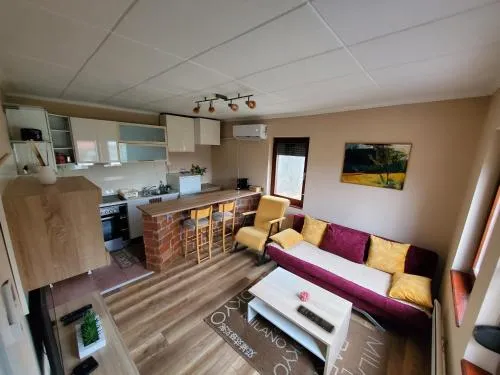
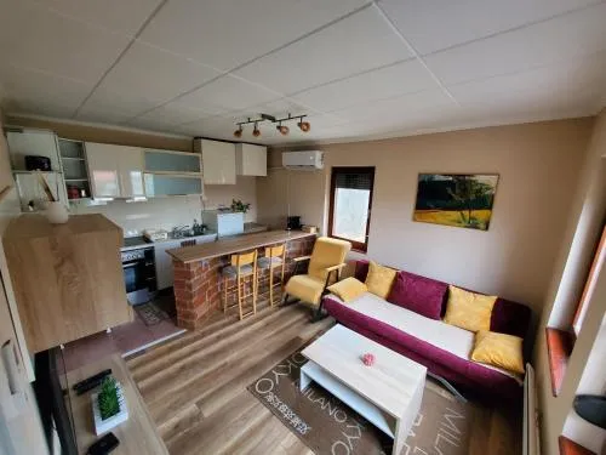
- remote control [296,304,336,334]
